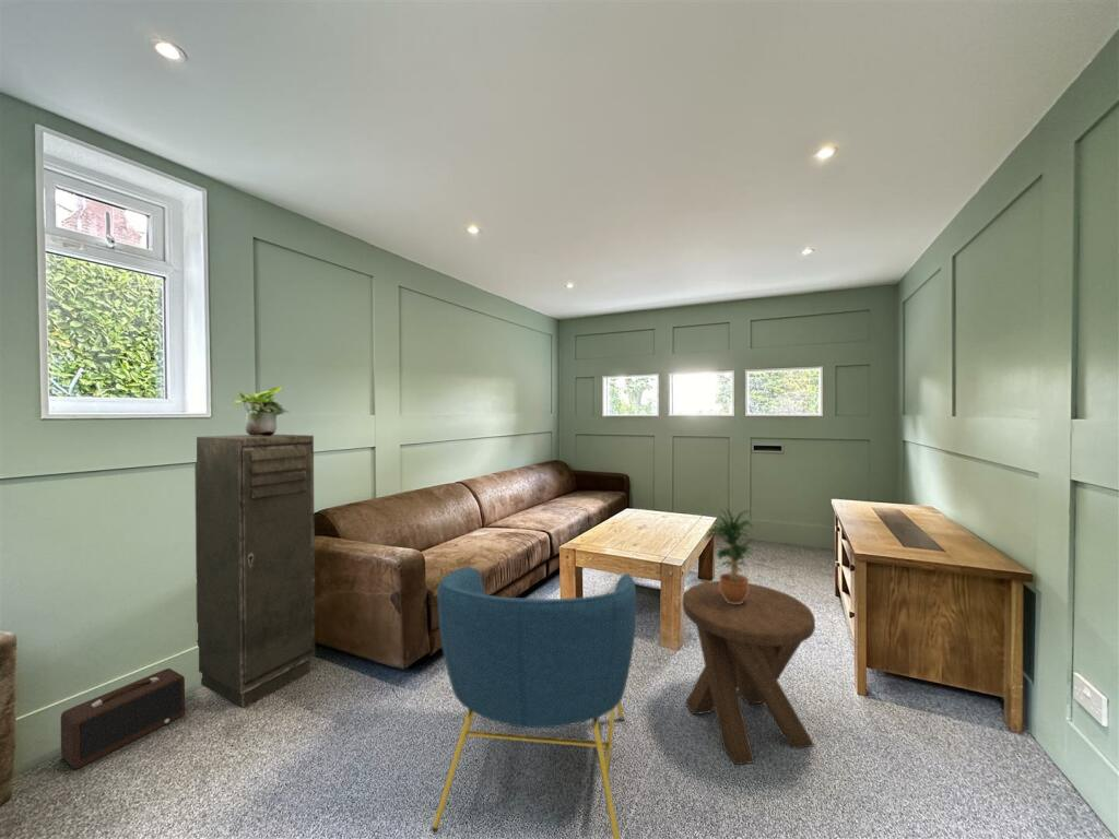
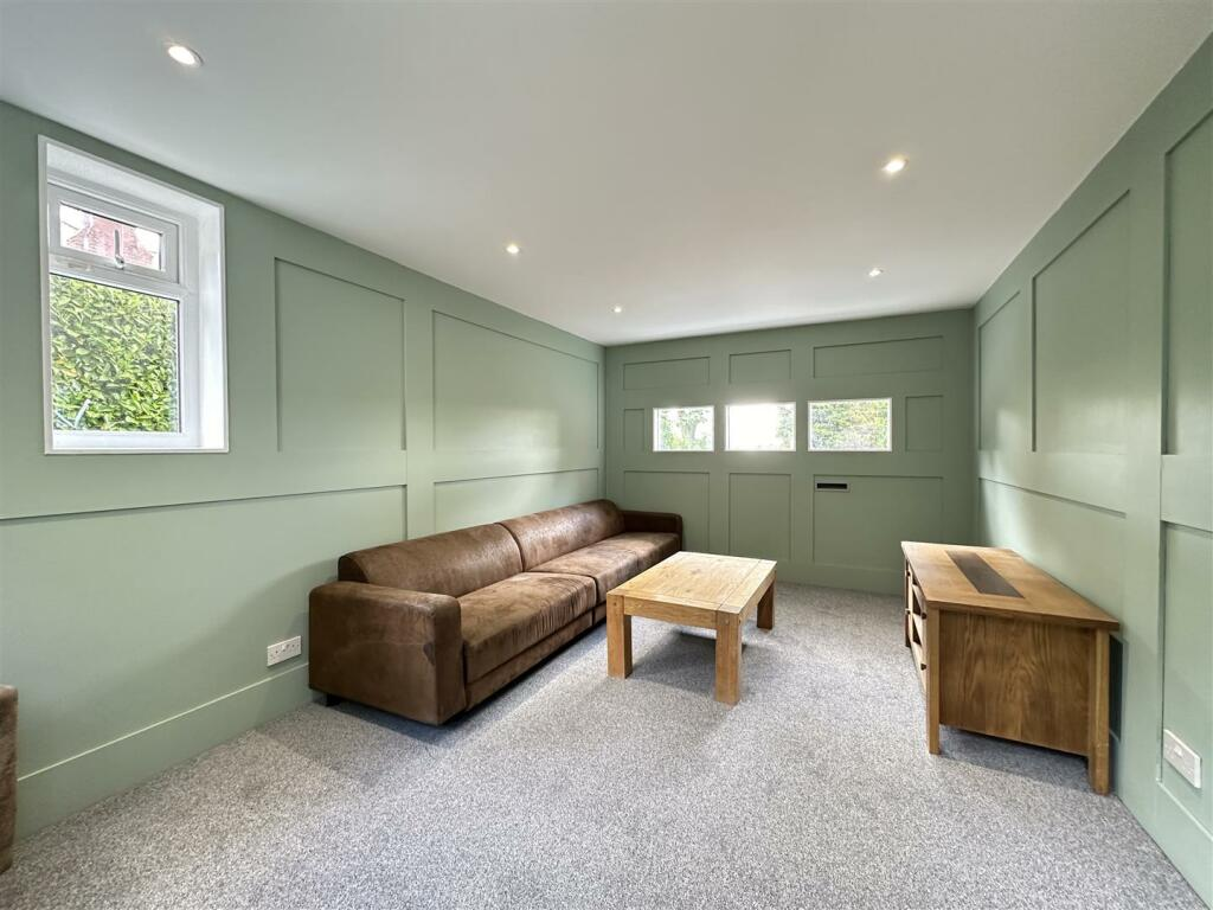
- music stool [682,580,816,766]
- storage cabinet [193,434,316,709]
- potted plant [705,507,755,604]
- armchair [431,566,637,839]
- speaker [60,667,186,769]
- potted plant [234,386,291,436]
